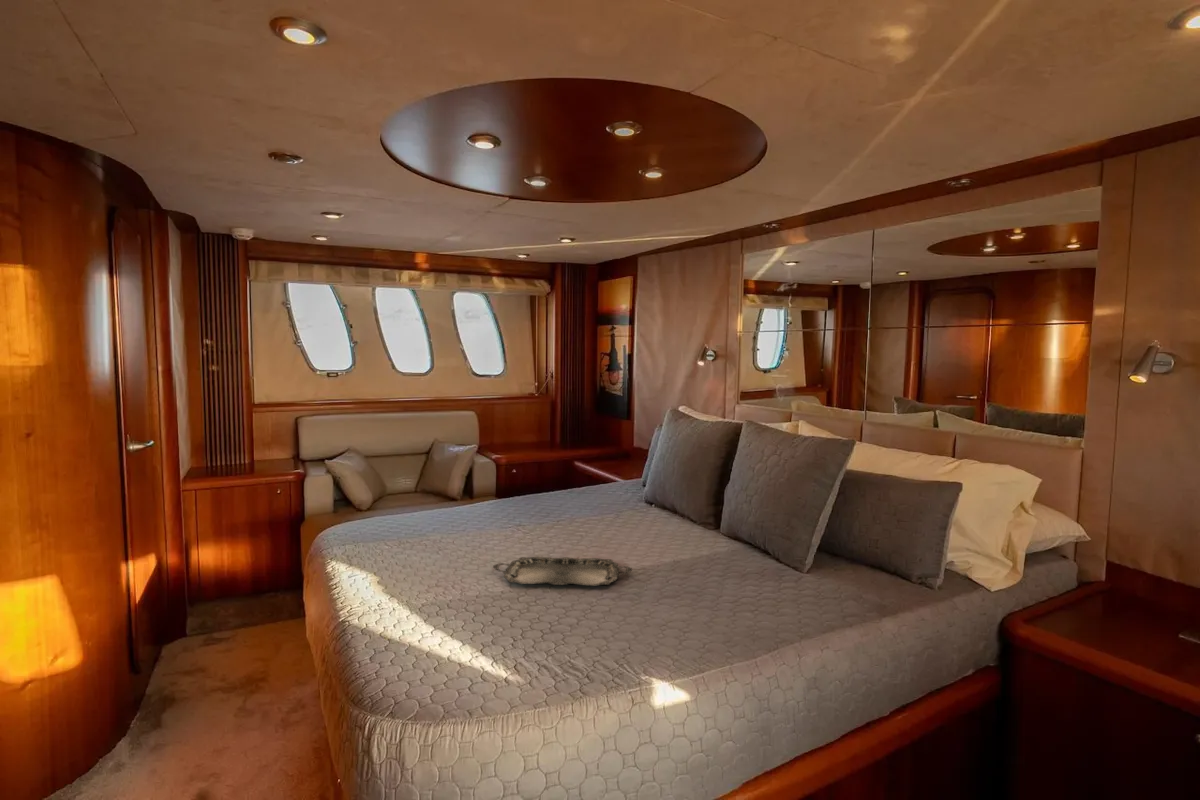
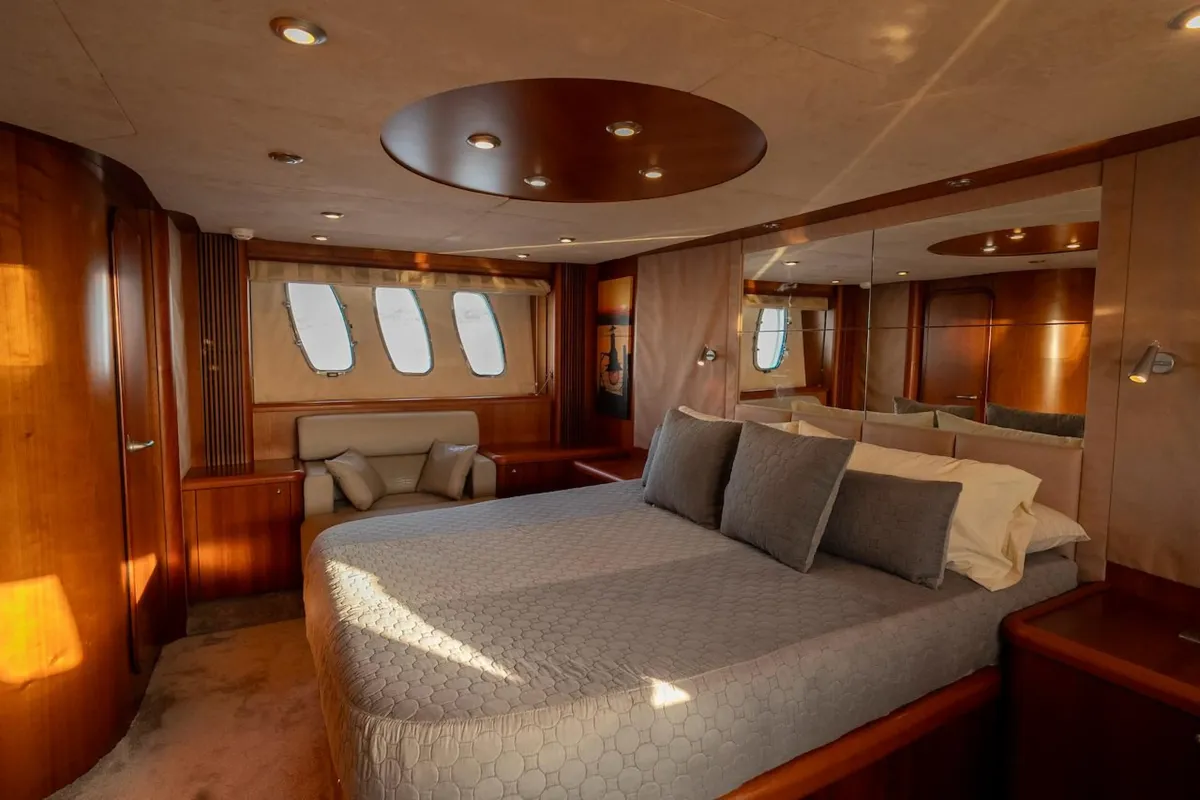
- serving tray [492,556,633,587]
